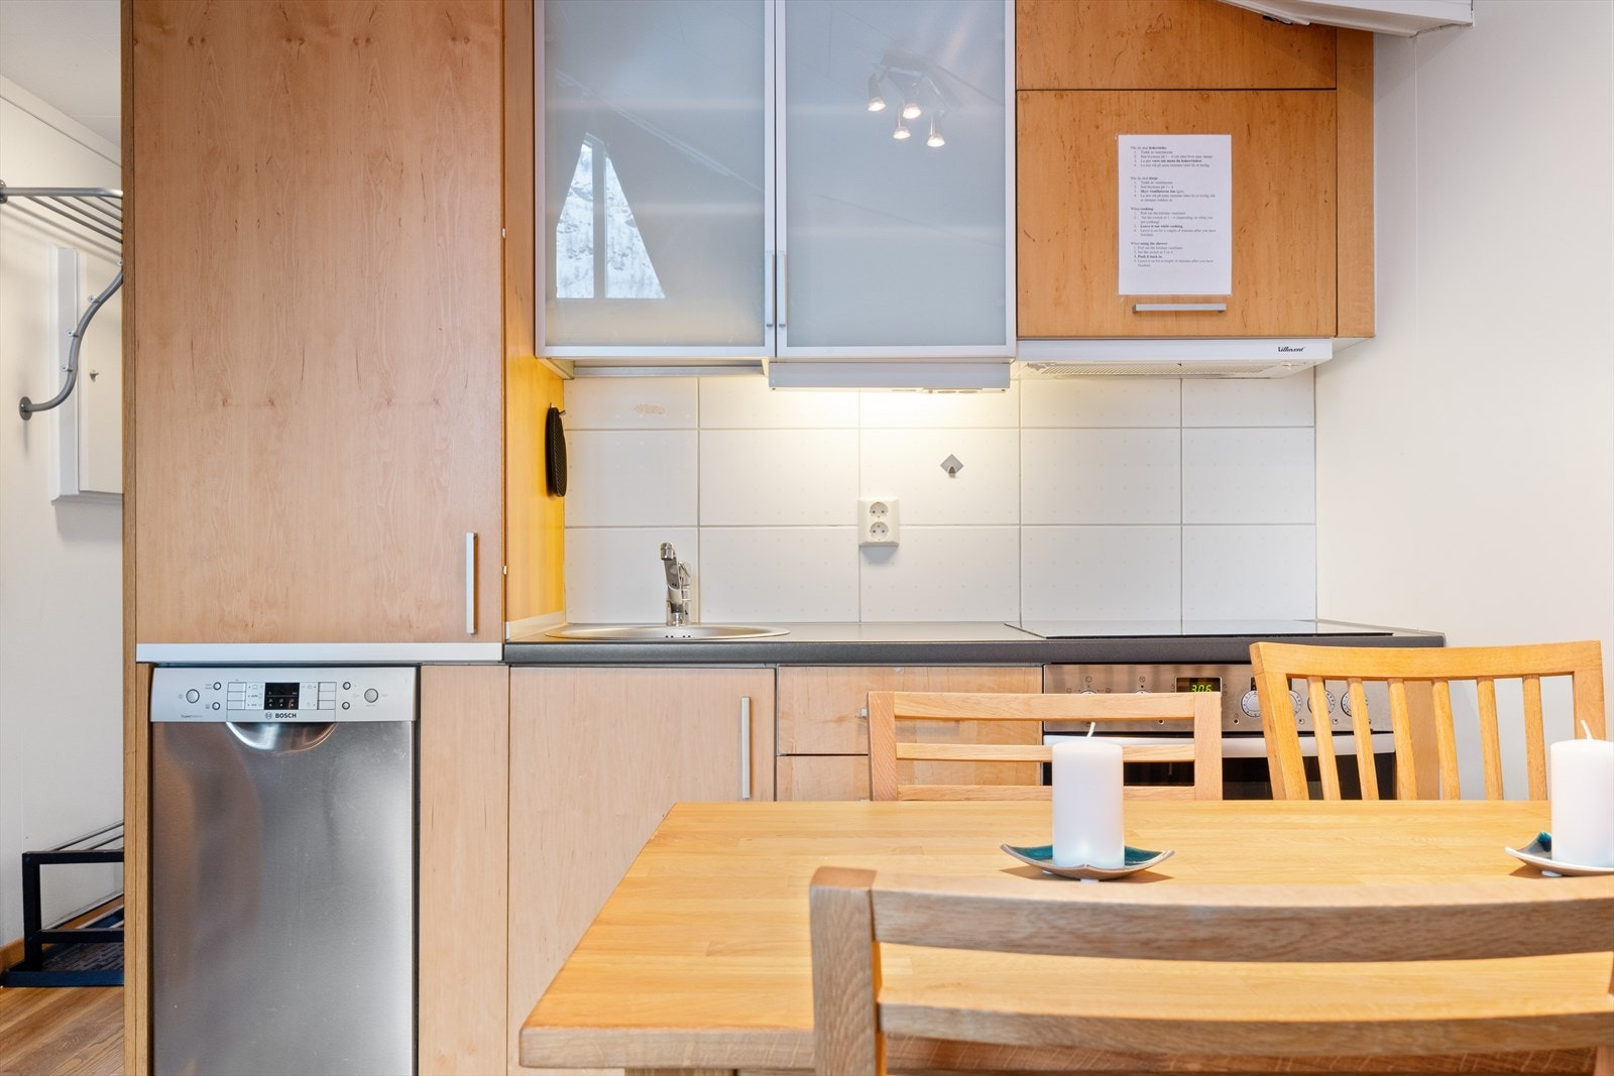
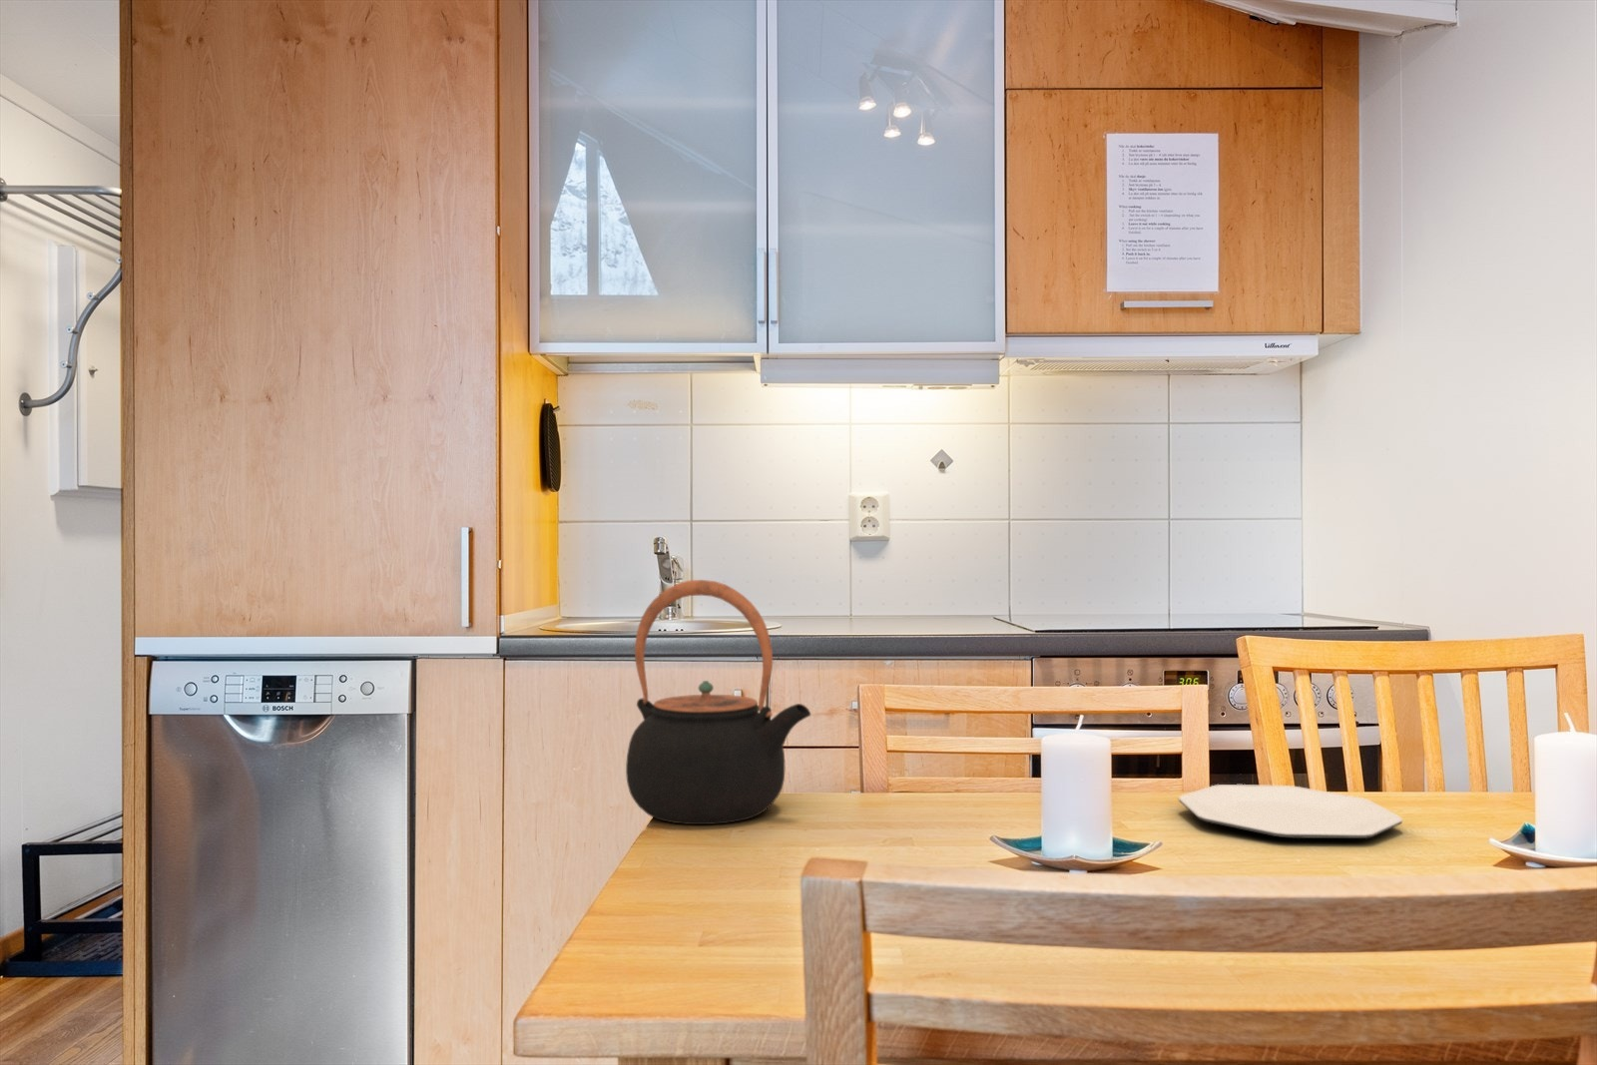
+ teapot [625,579,812,825]
+ plate [1178,783,1403,839]
